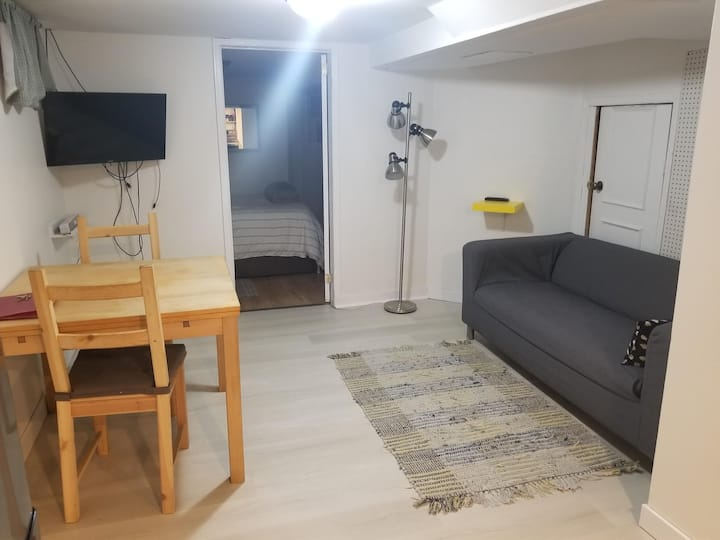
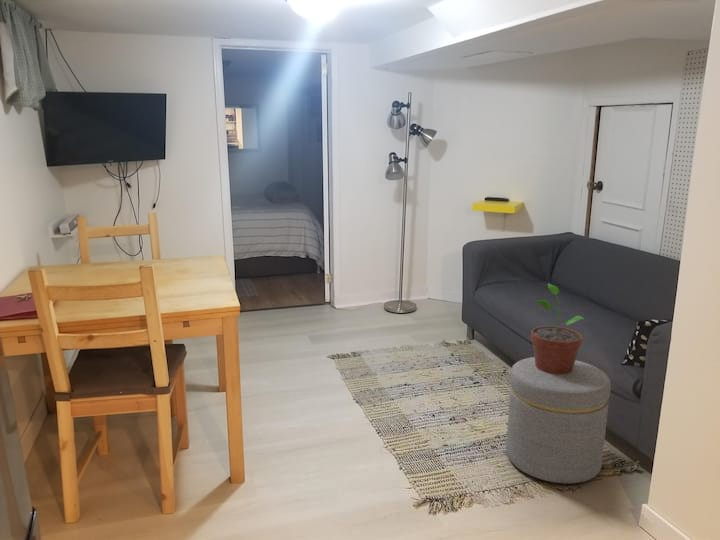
+ potted plant [530,282,585,374]
+ ottoman [505,356,612,484]
